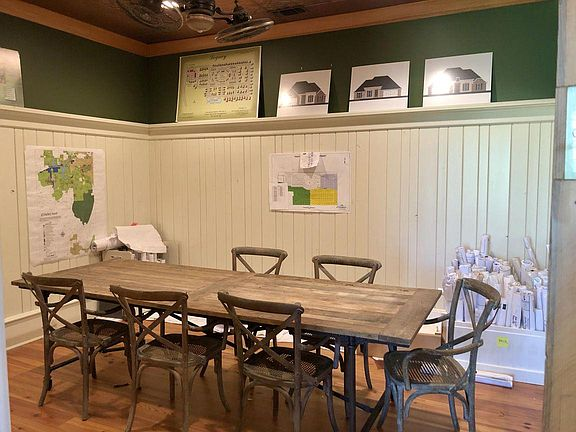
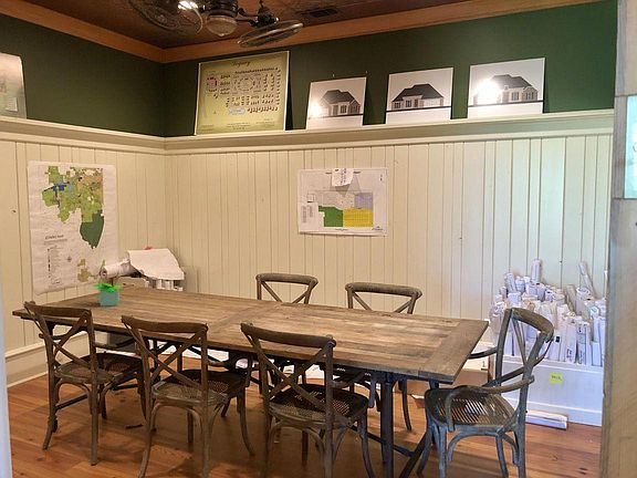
+ potted plant [92,281,123,308]
